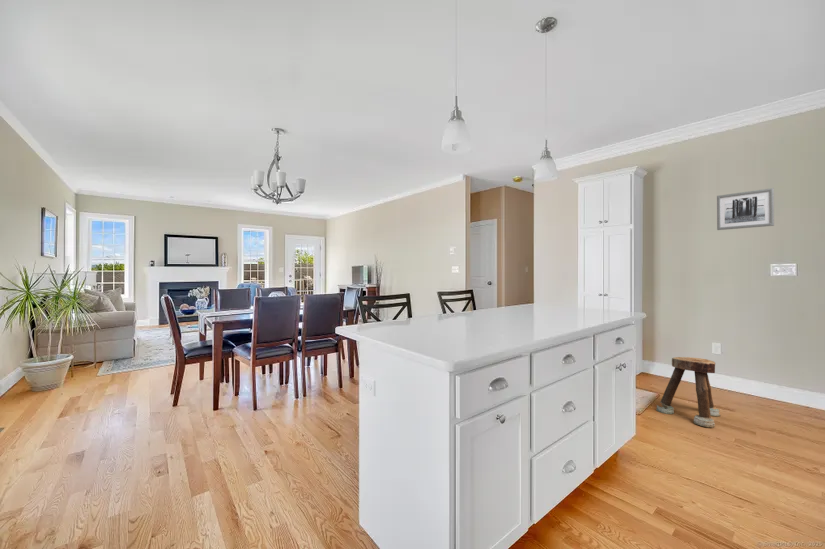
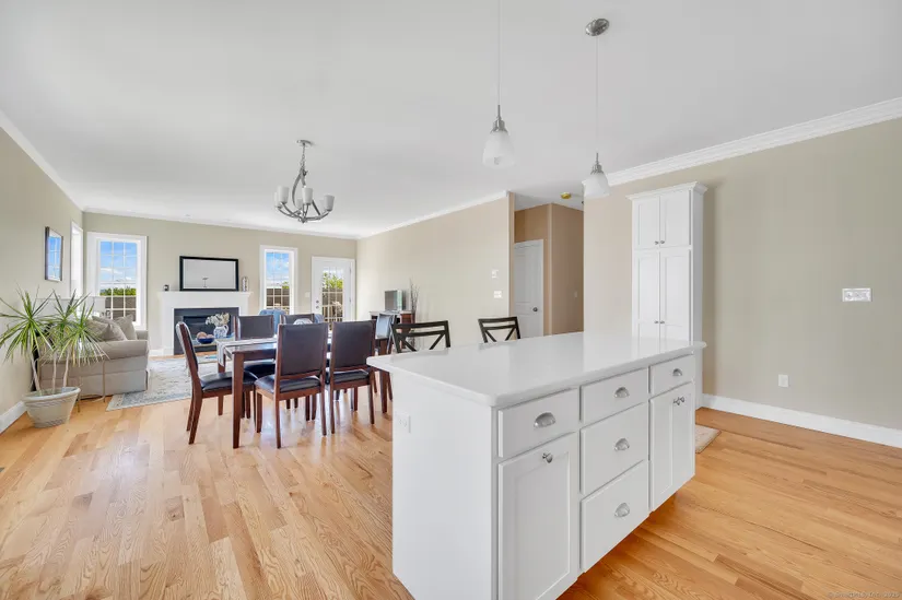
- stool [655,356,721,428]
- wall art [716,187,775,231]
